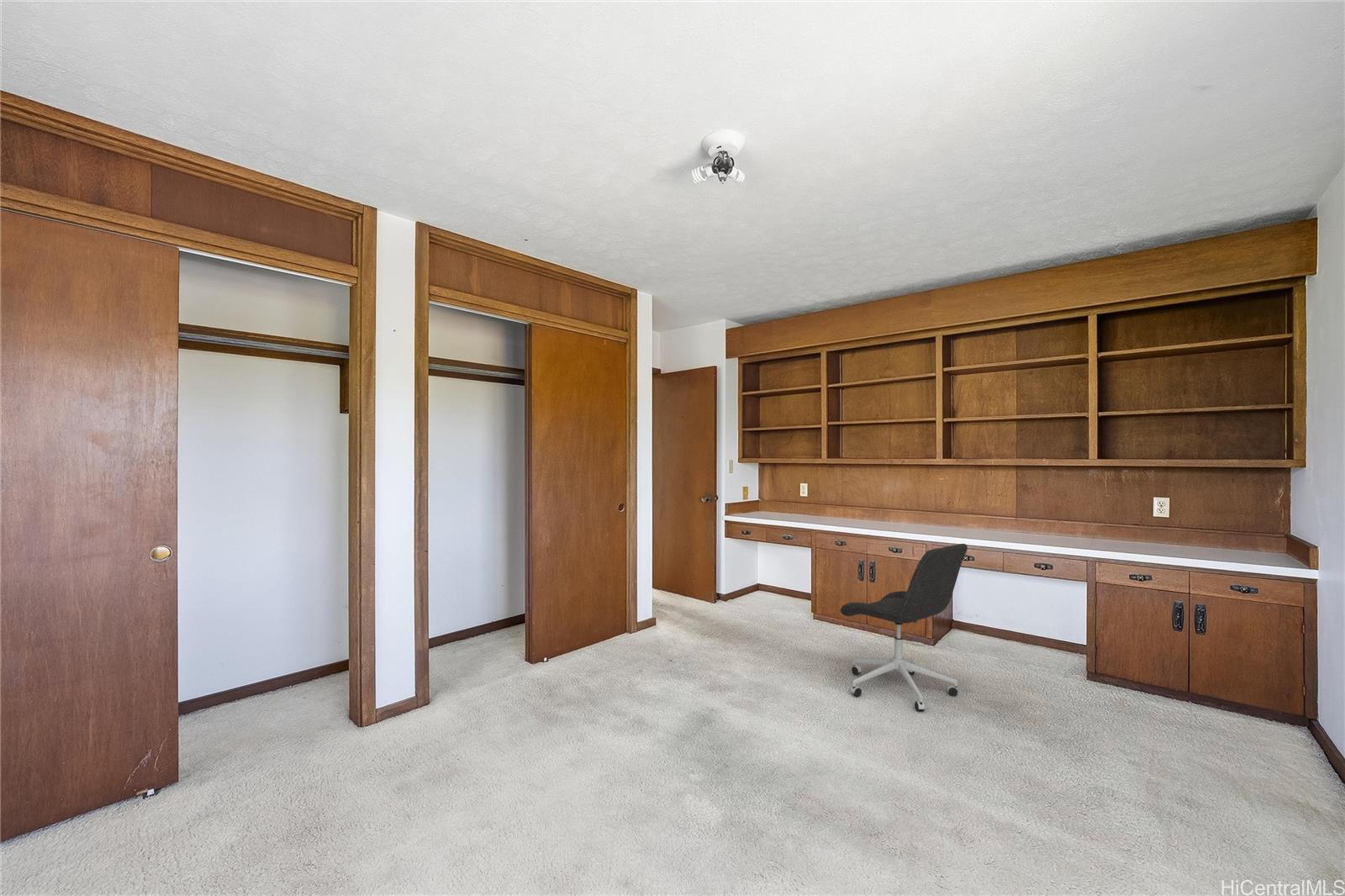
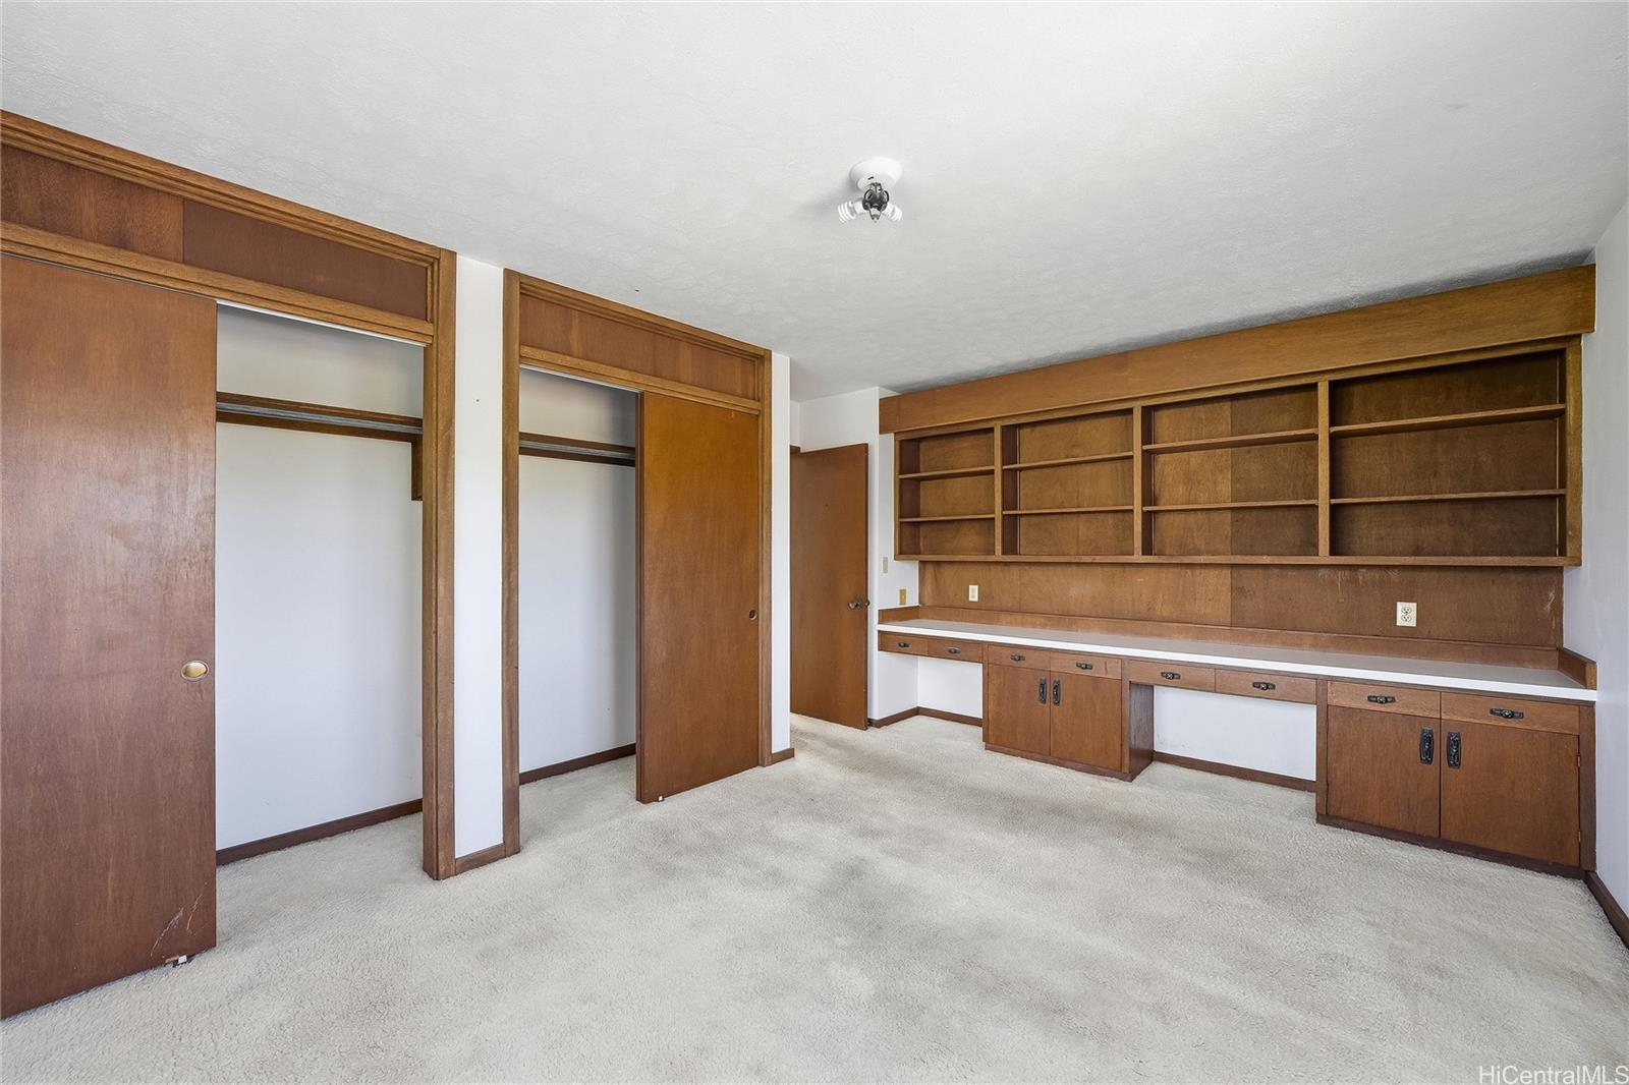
- office chair [840,543,968,712]
